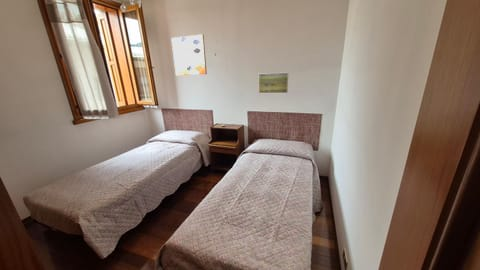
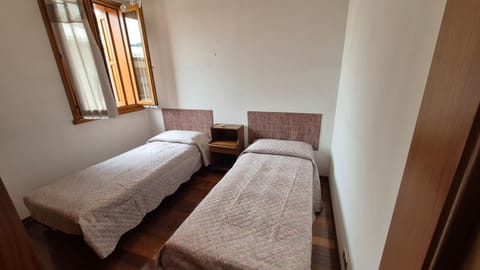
- wall art [170,33,208,76]
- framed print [257,72,290,94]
